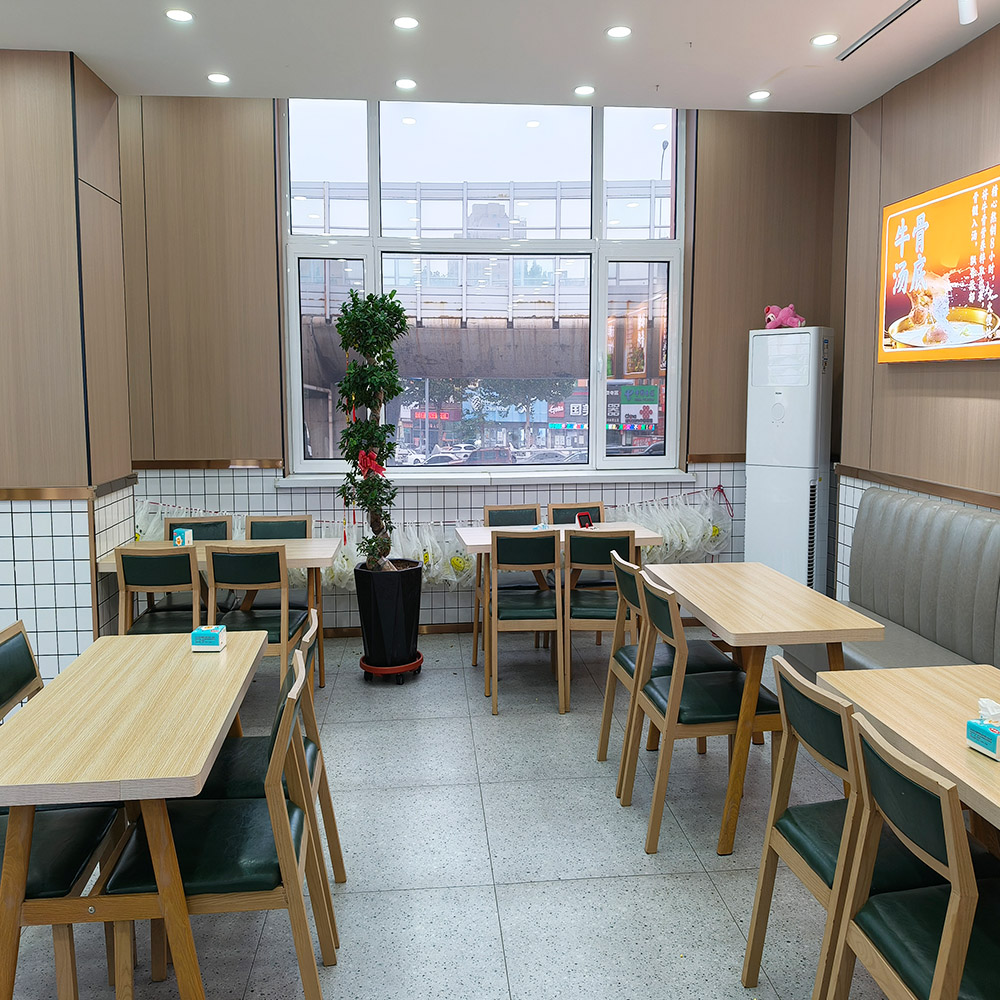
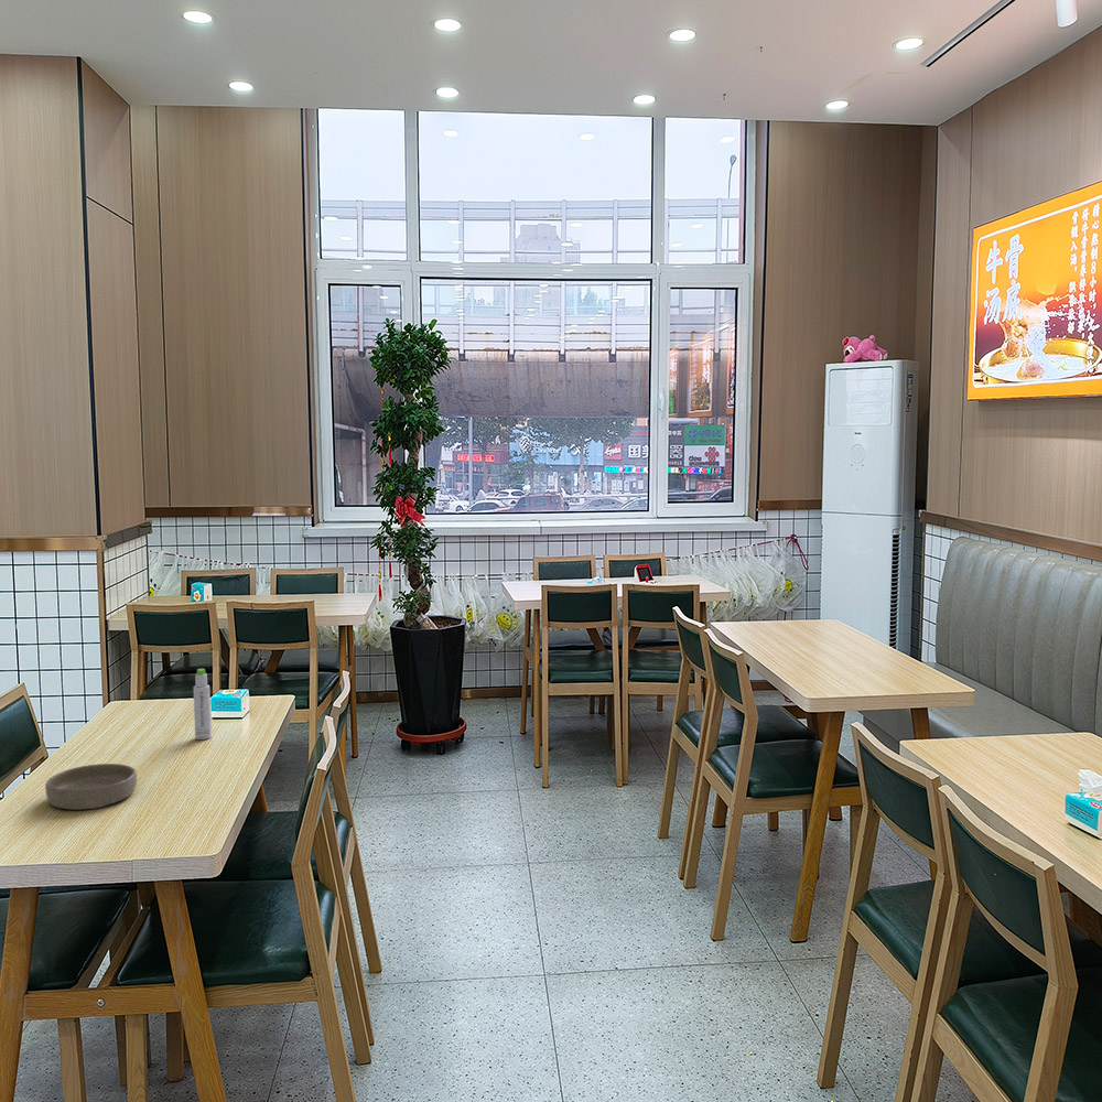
+ bottle [193,668,213,741]
+ bowl [44,763,138,811]
